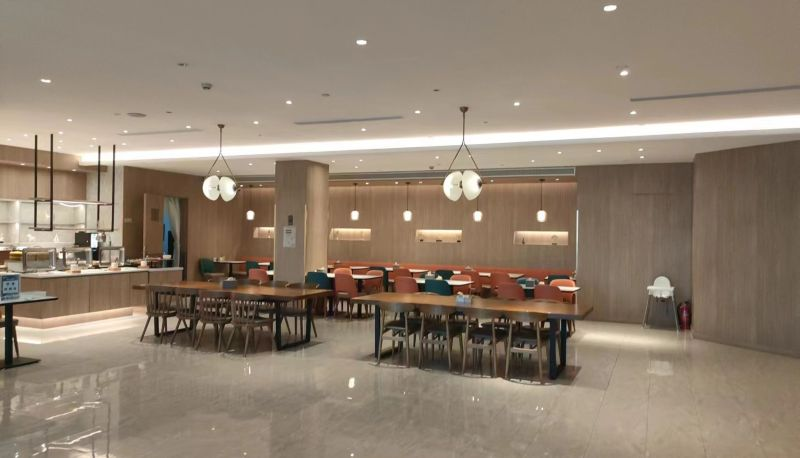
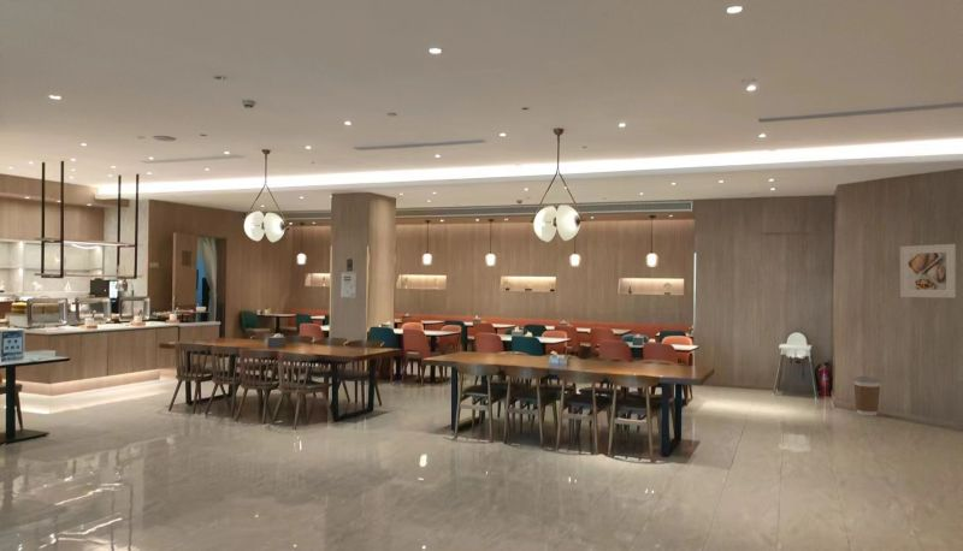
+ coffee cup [851,375,882,417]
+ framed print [899,243,957,300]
